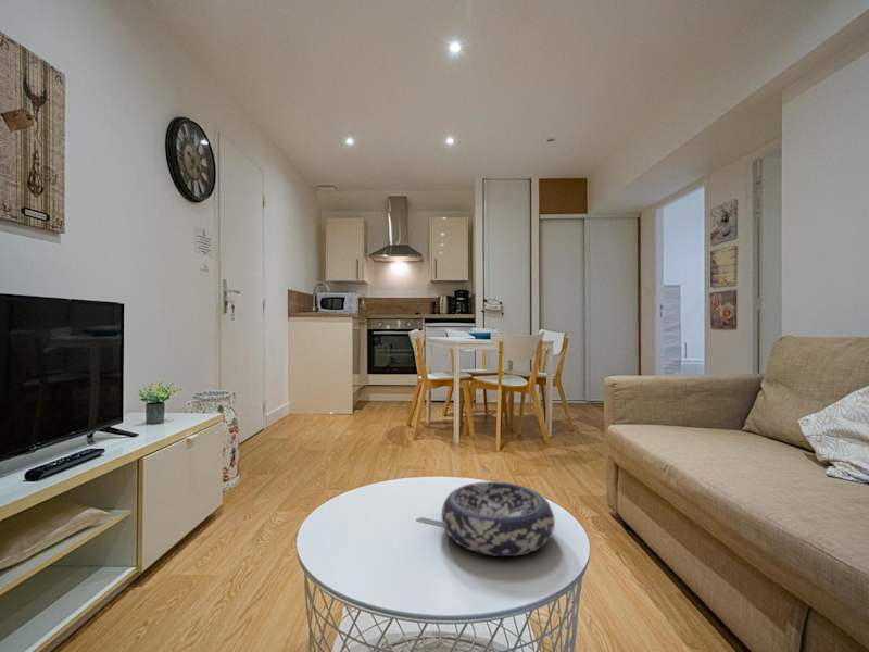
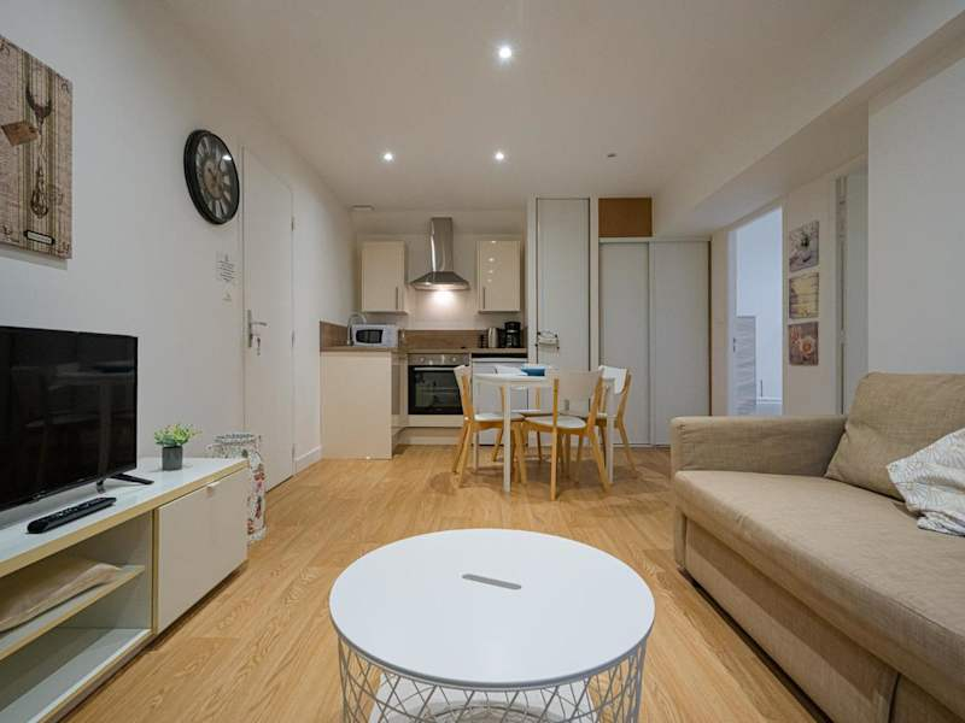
- decorative bowl [440,480,556,557]
